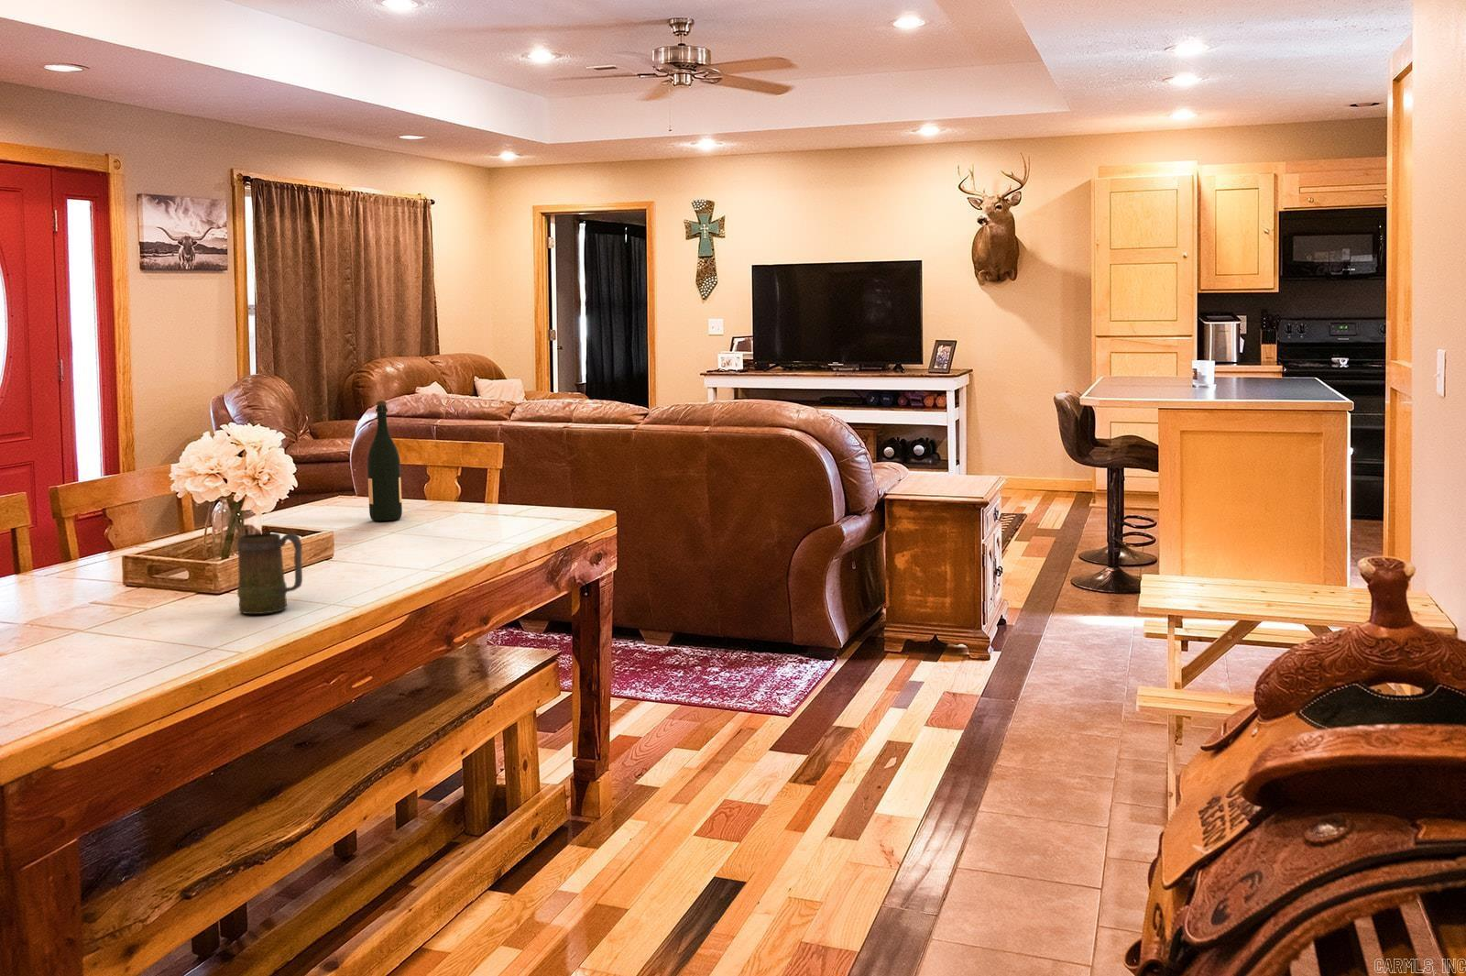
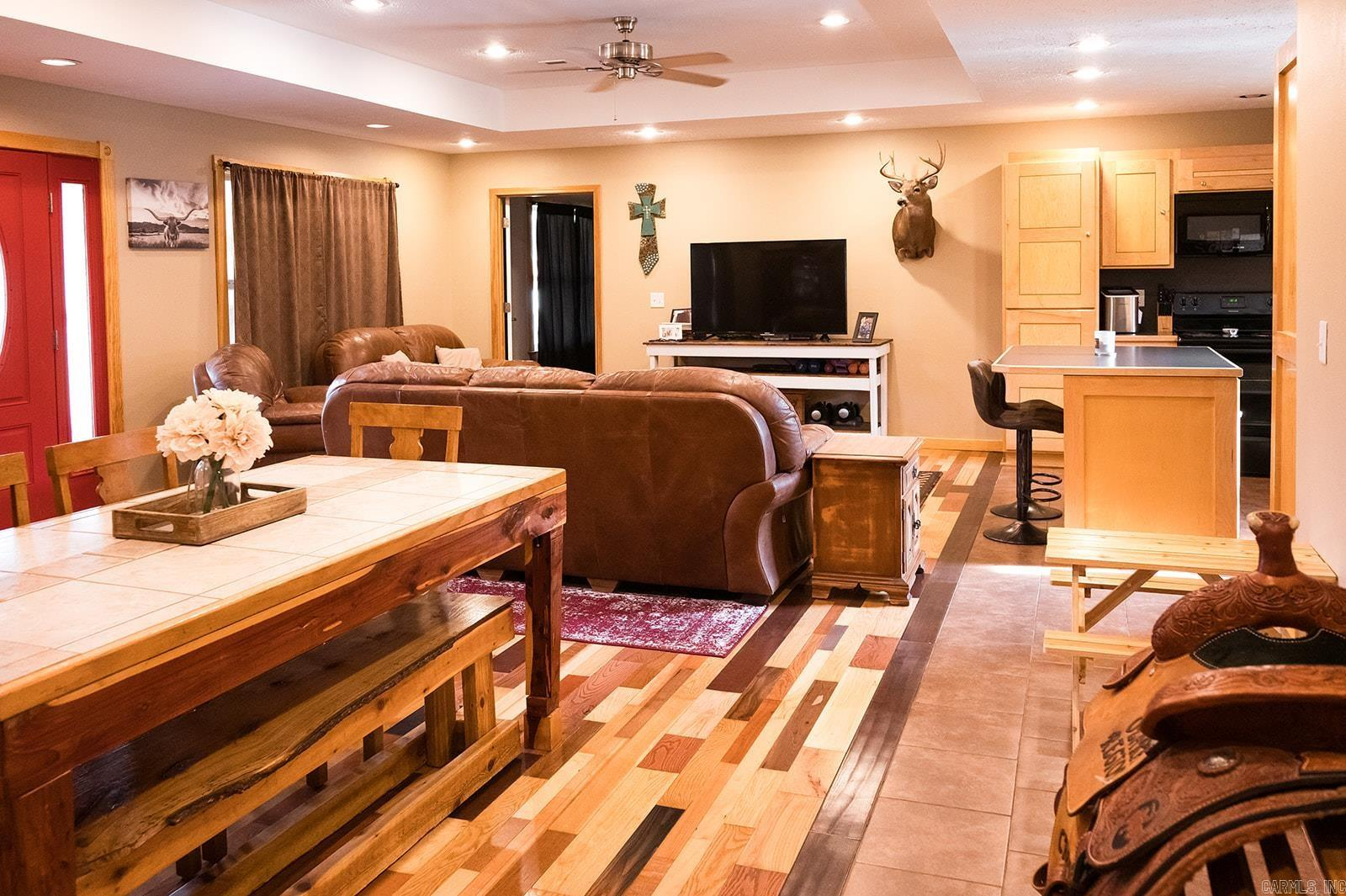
- wine bottle [367,400,403,522]
- mug [236,533,303,615]
